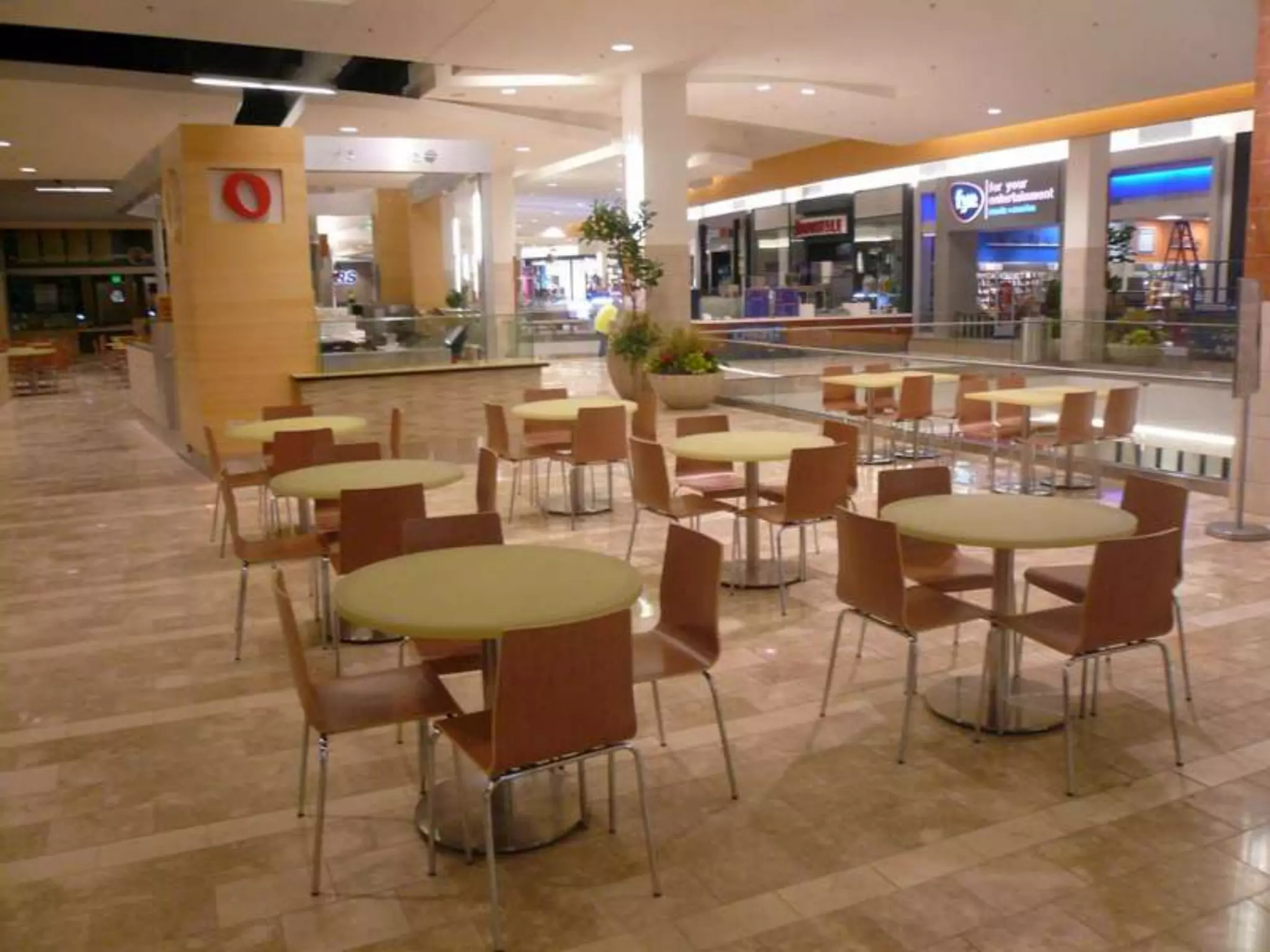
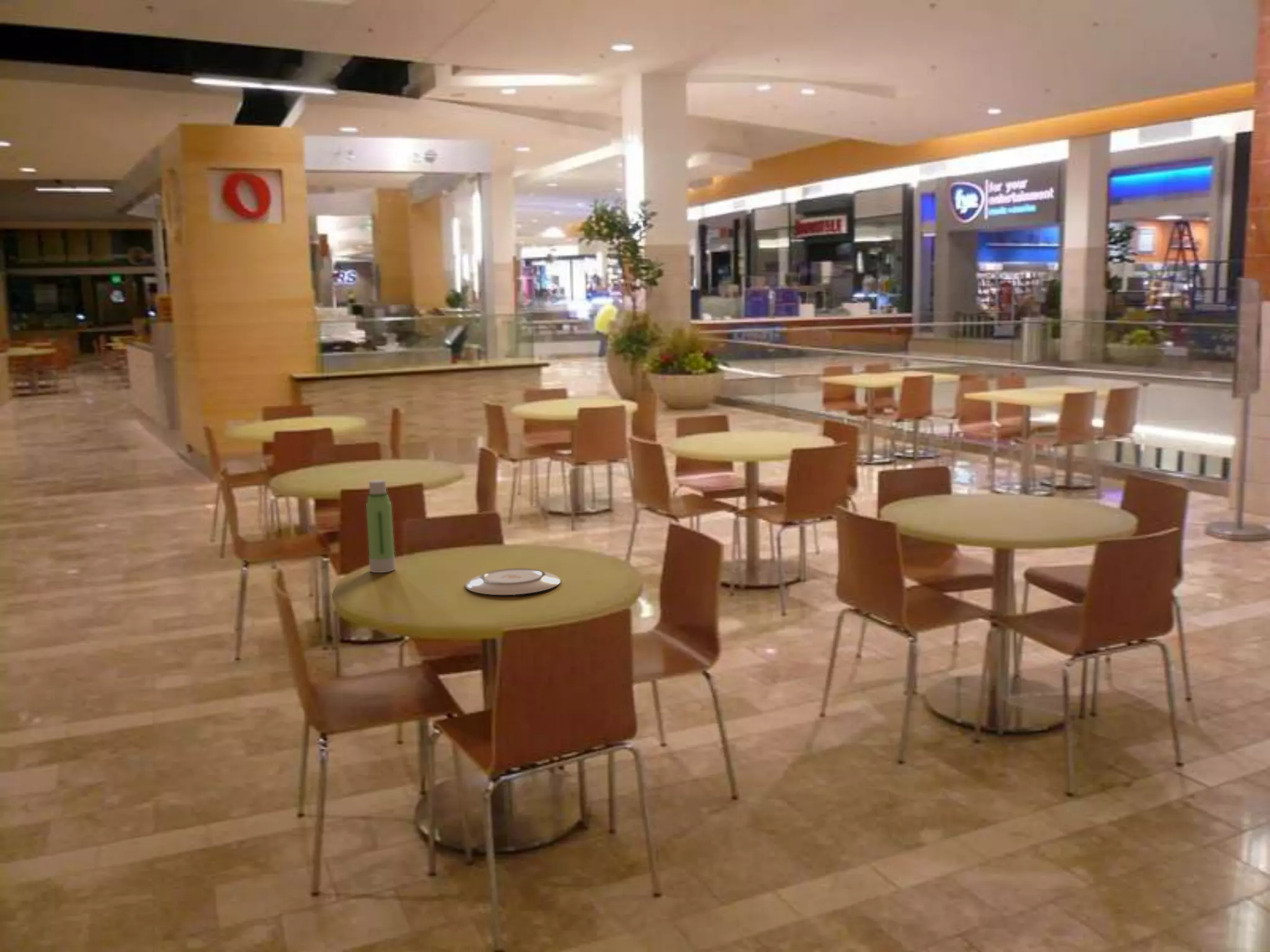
+ water bottle [365,479,396,573]
+ plate [464,568,561,596]
